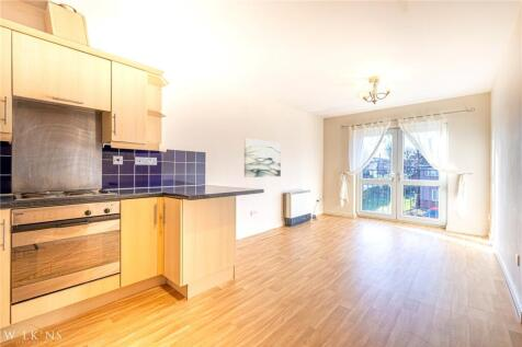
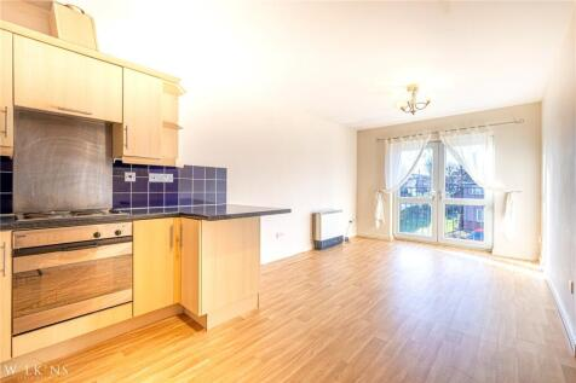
- wall art [243,137,282,178]
